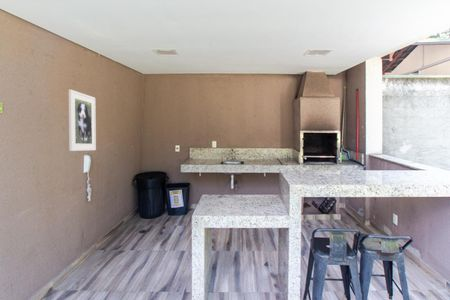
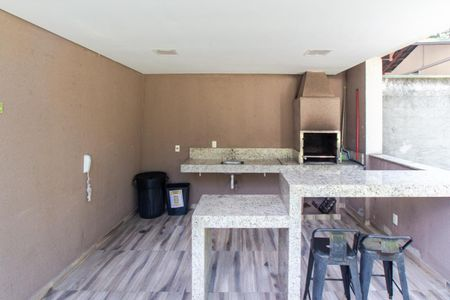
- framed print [68,88,97,152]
